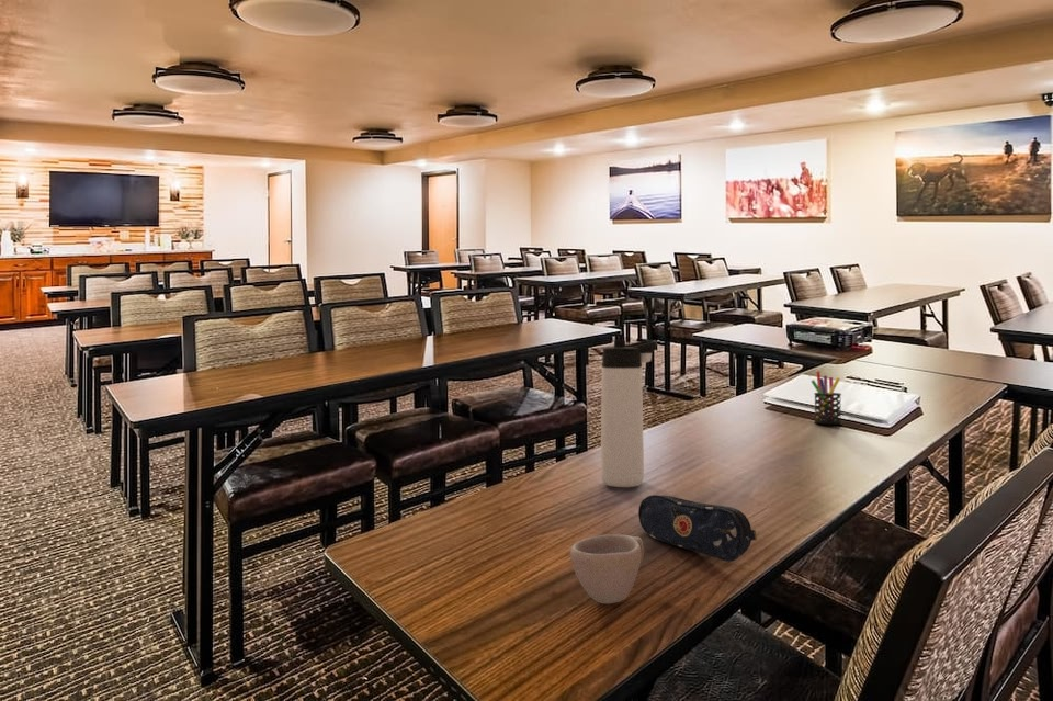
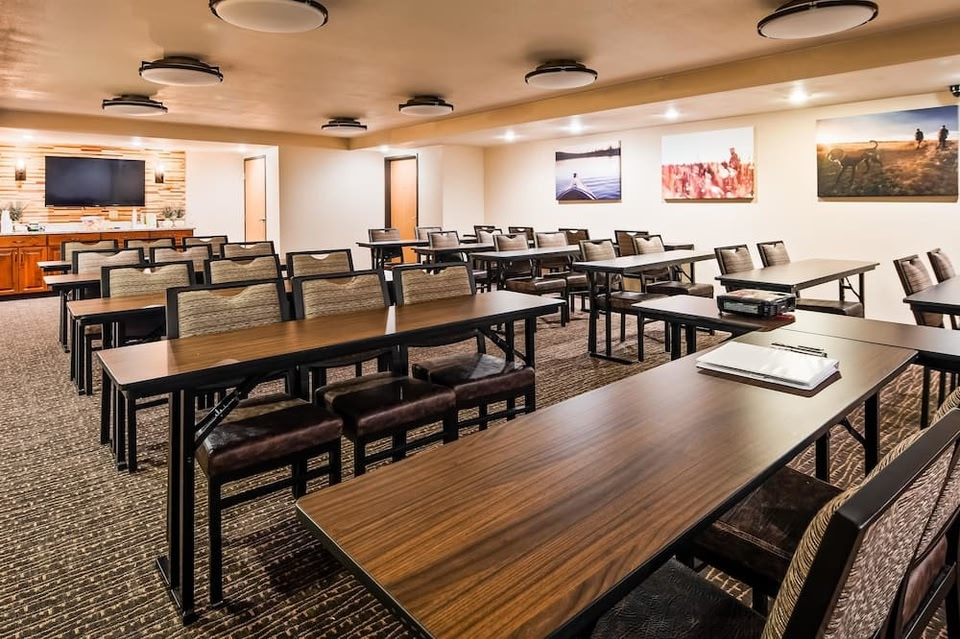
- cup [569,533,645,604]
- pencil case [637,494,758,563]
- pen holder [811,371,842,426]
- thermos bottle [600,339,658,488]
